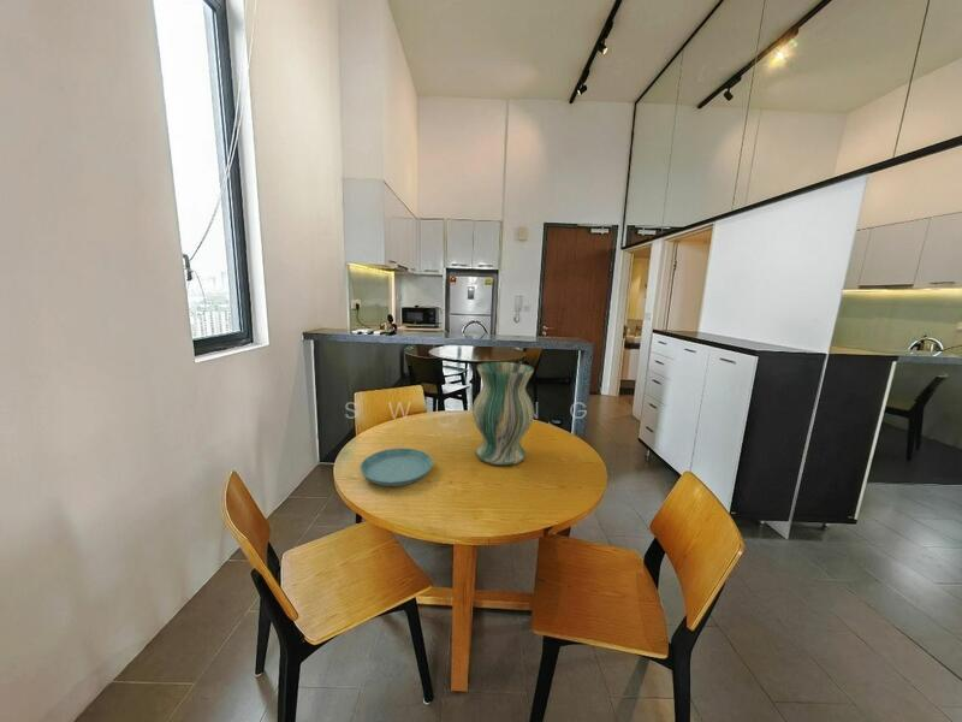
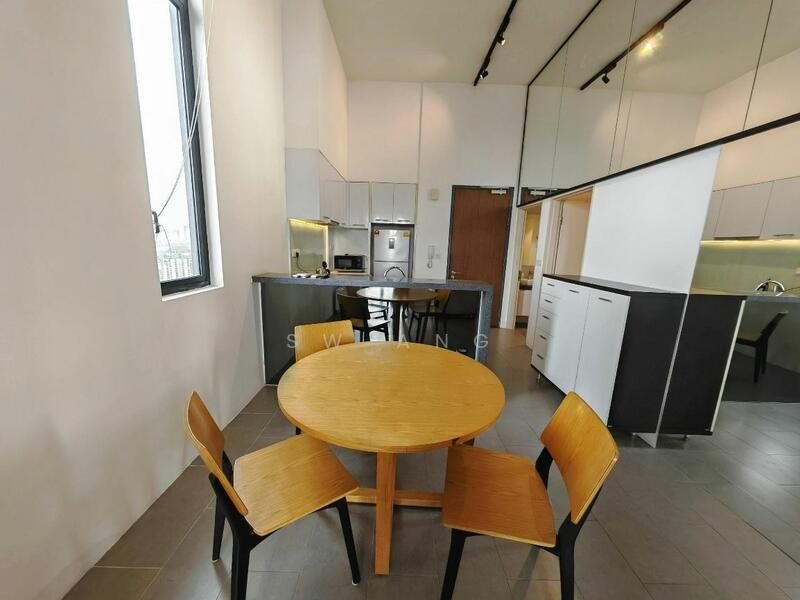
- vase [471,361,535,466]
- saucer [360,448,434,487]
